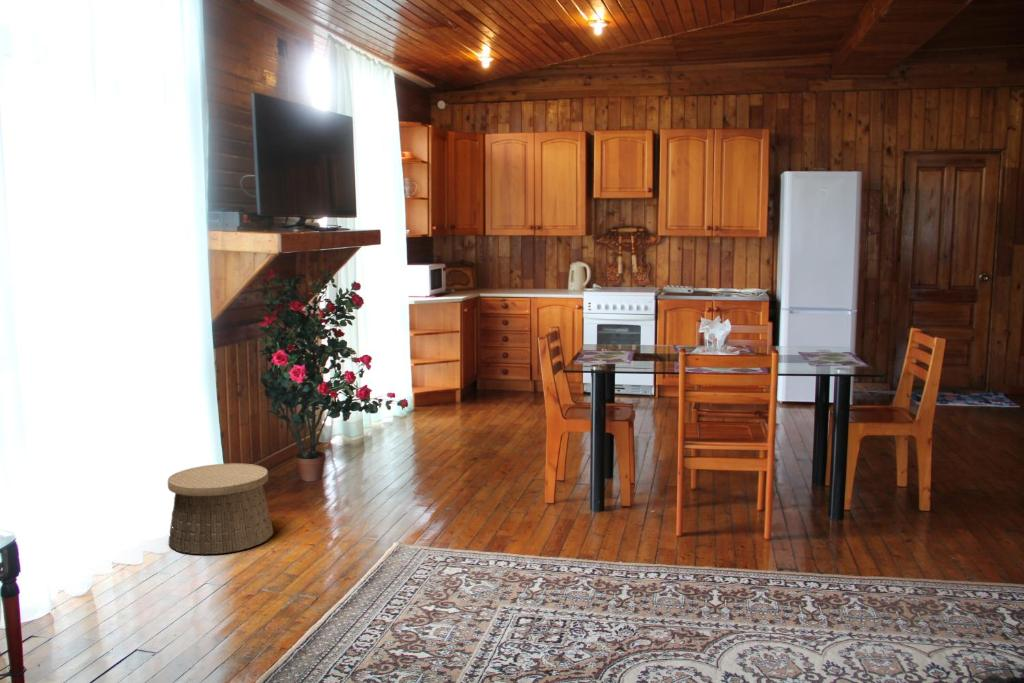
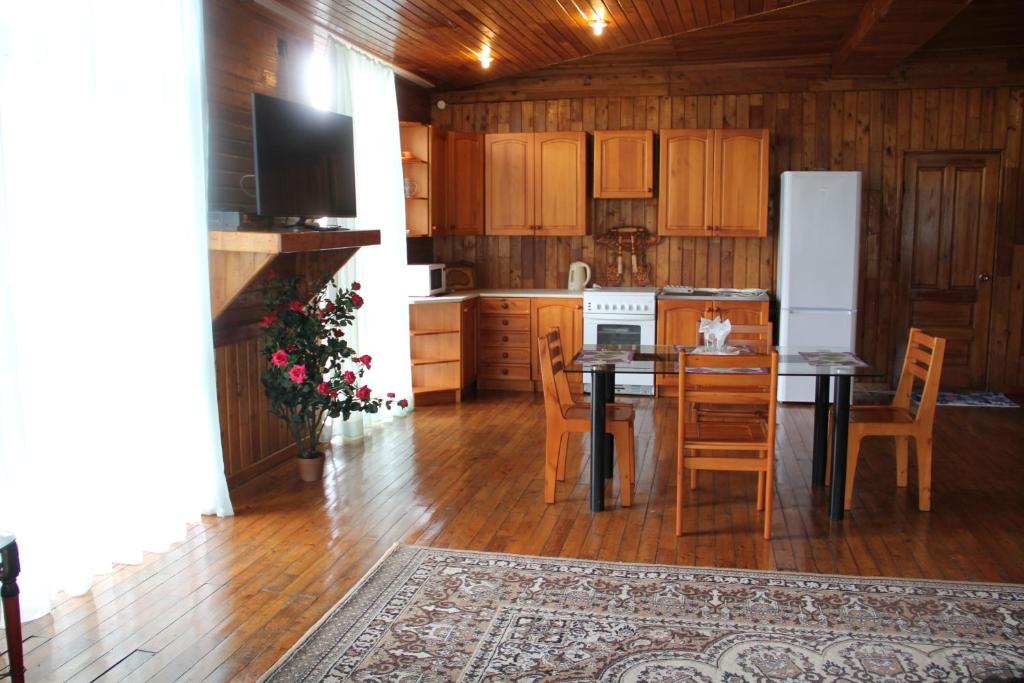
- basket [167,462,274,555]
